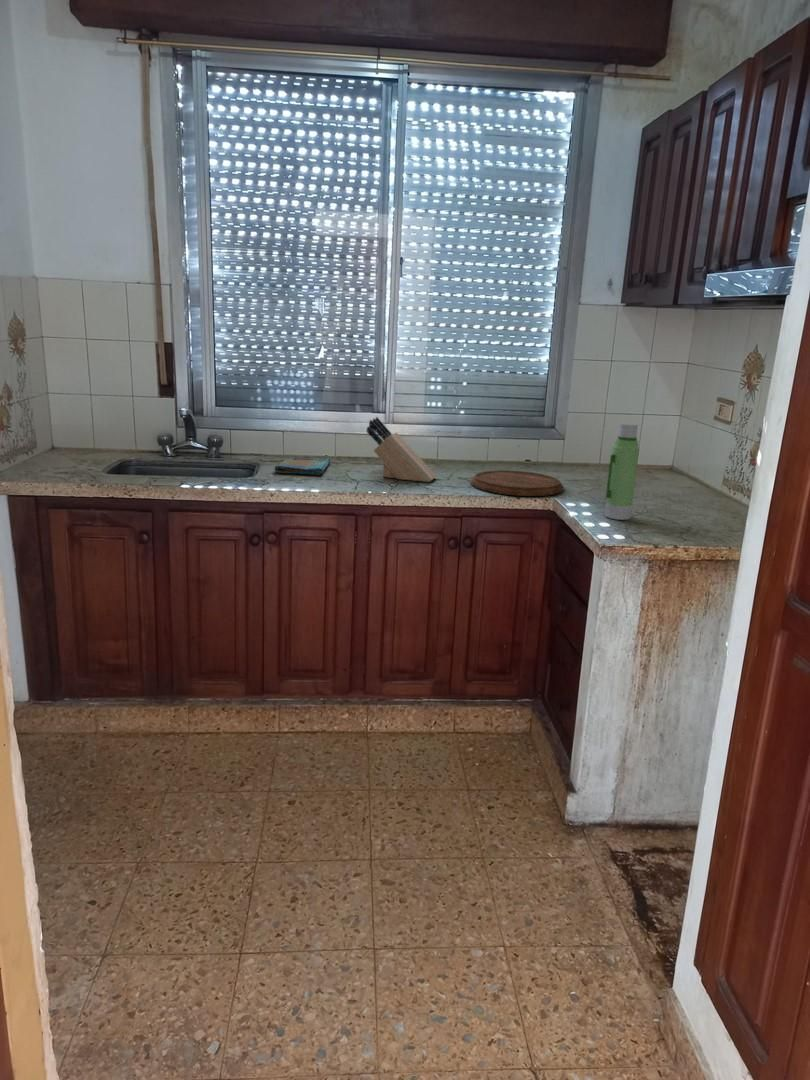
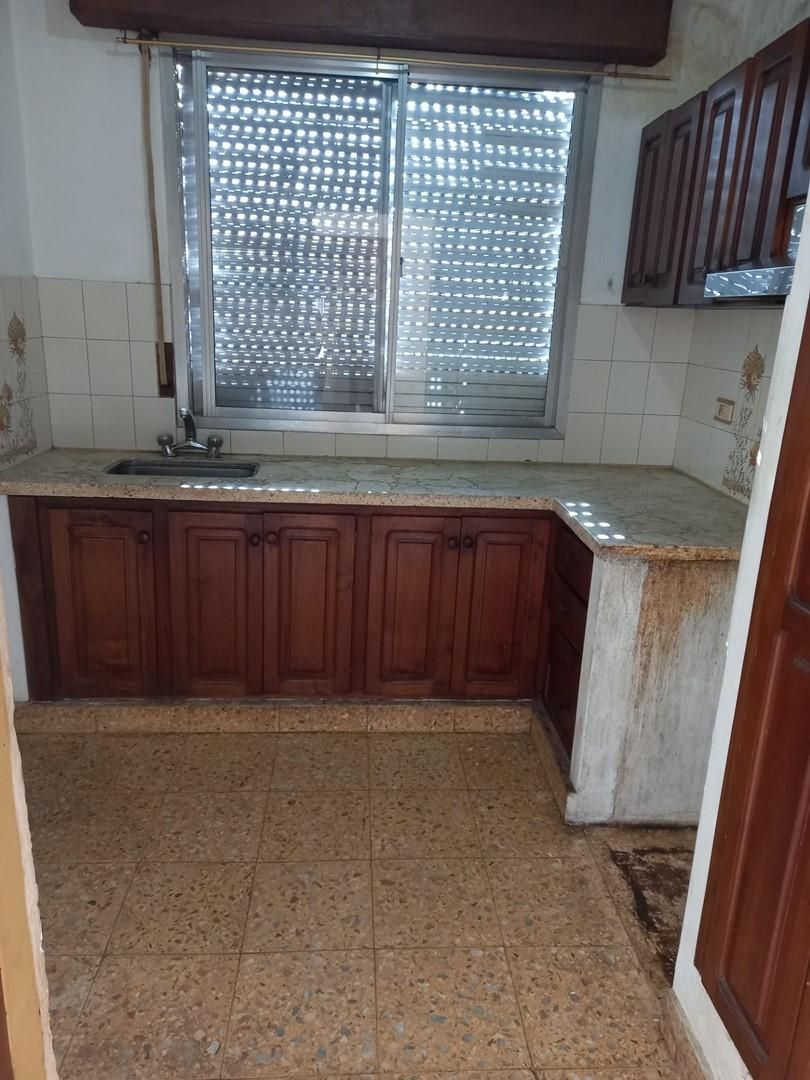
- water bottle [604,422,640,521]
- cutting board [470,469,564,497]
- dish towel [274,456,331,476]
- knife block [366,416,437,483]
